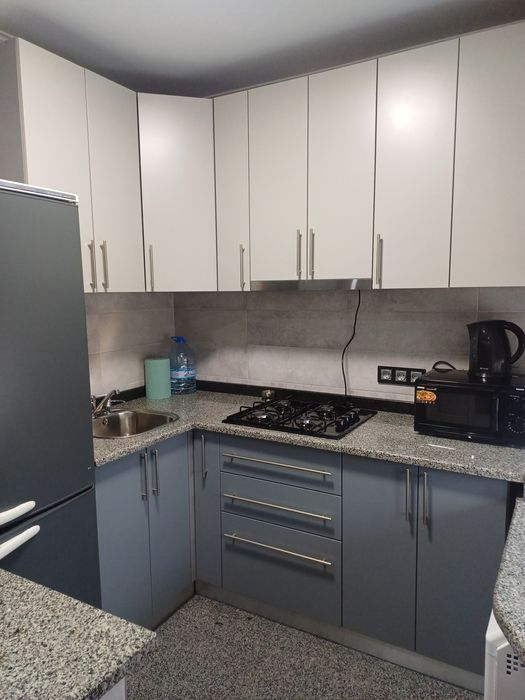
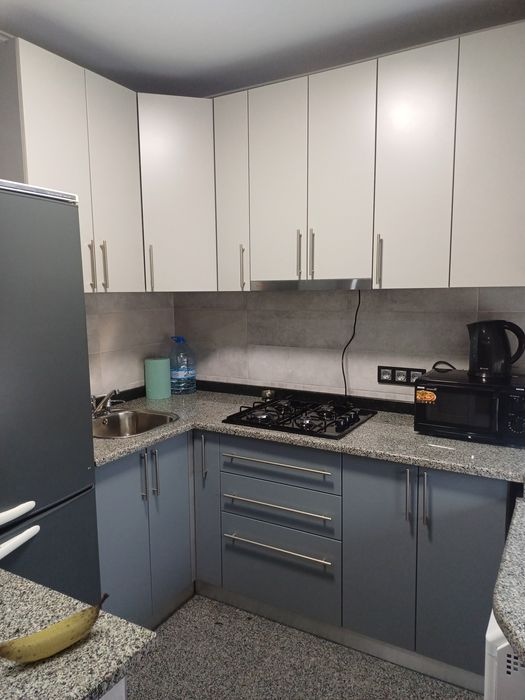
+ banana [0,592,110,663]
